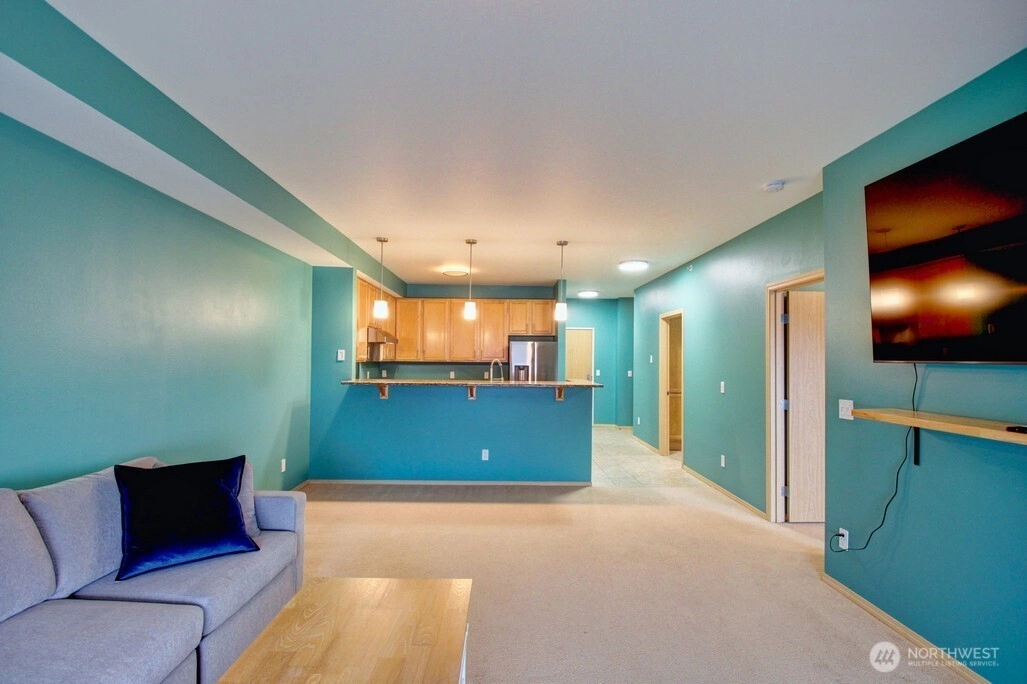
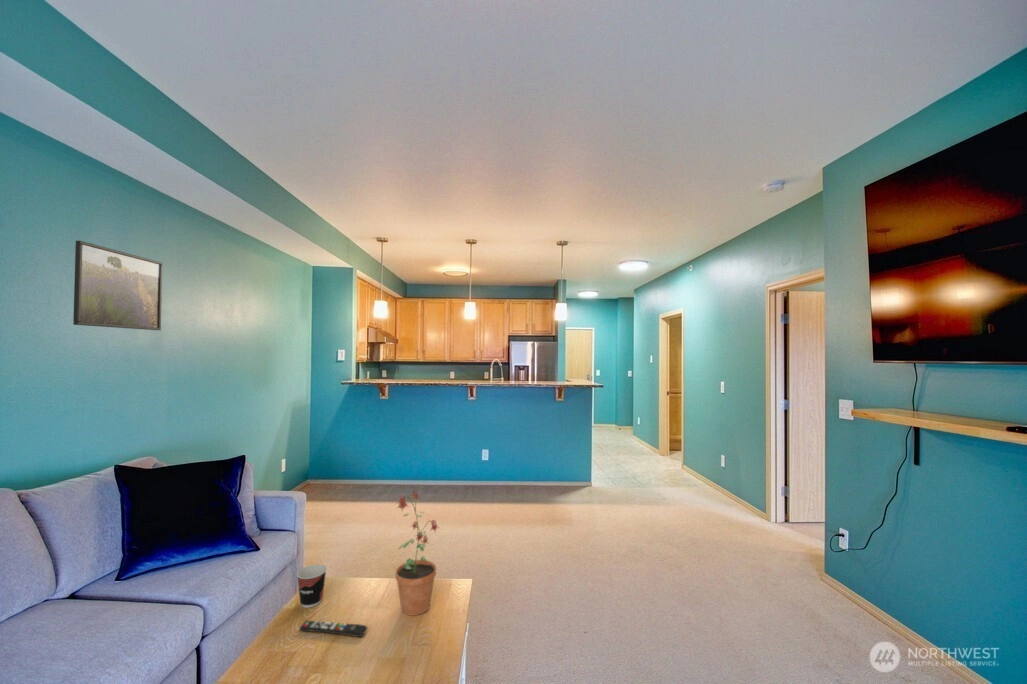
+ potted plant [395,488,440,617]
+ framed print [72,240,163,331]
+ cup [296,563,328,609]
+ remote control [298,619,369,639]
